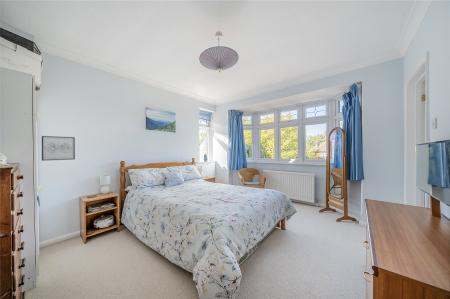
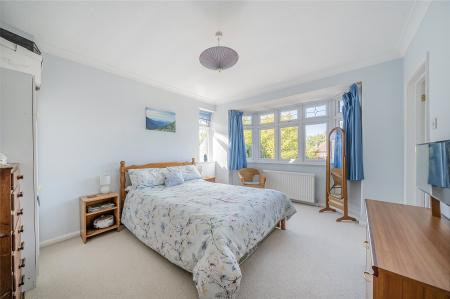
- wall art [41,135,76,162]
